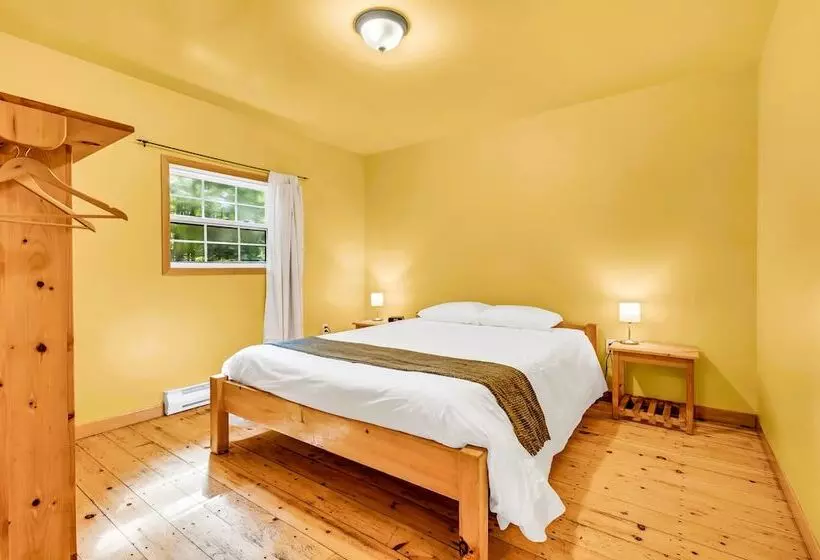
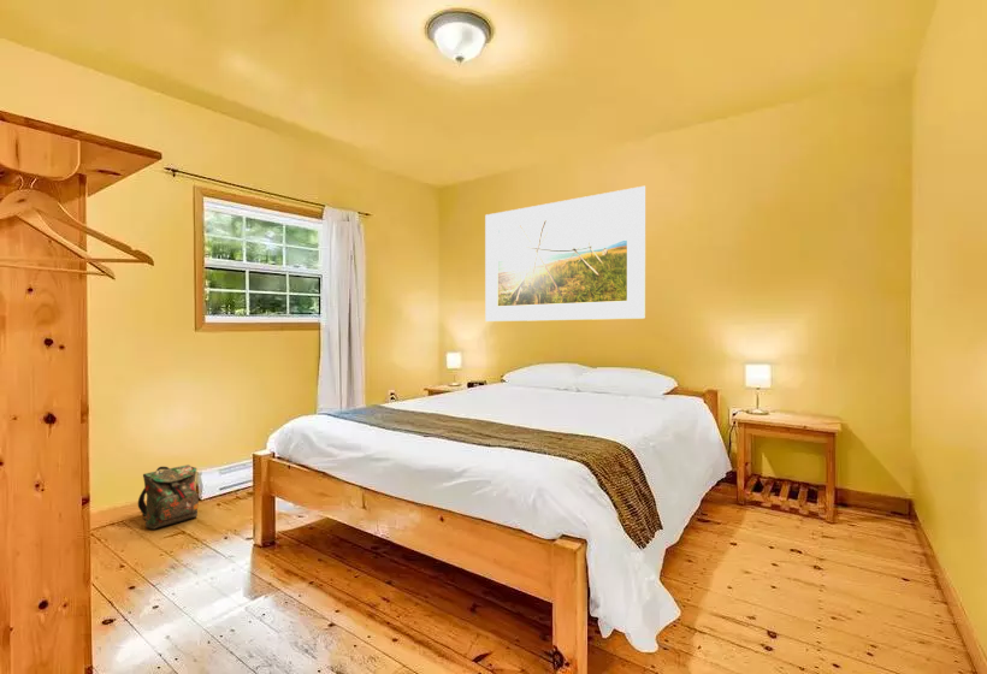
+ backpack [137,463,200,531]
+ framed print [484,185,648,323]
